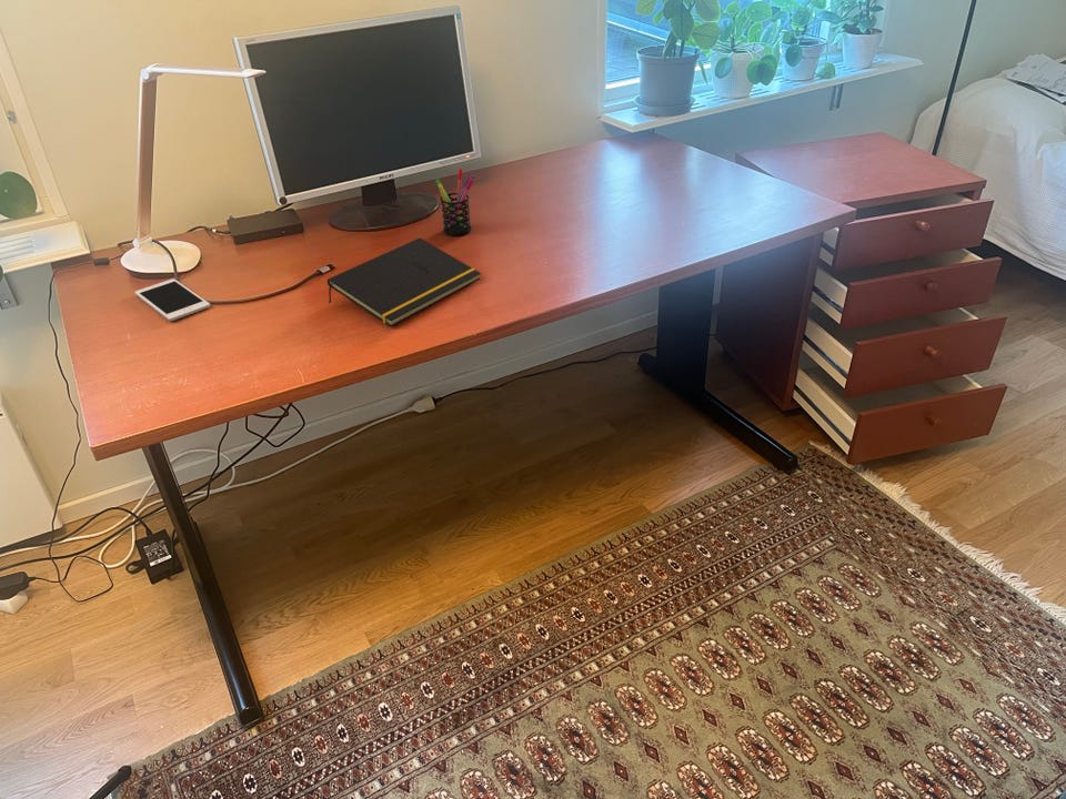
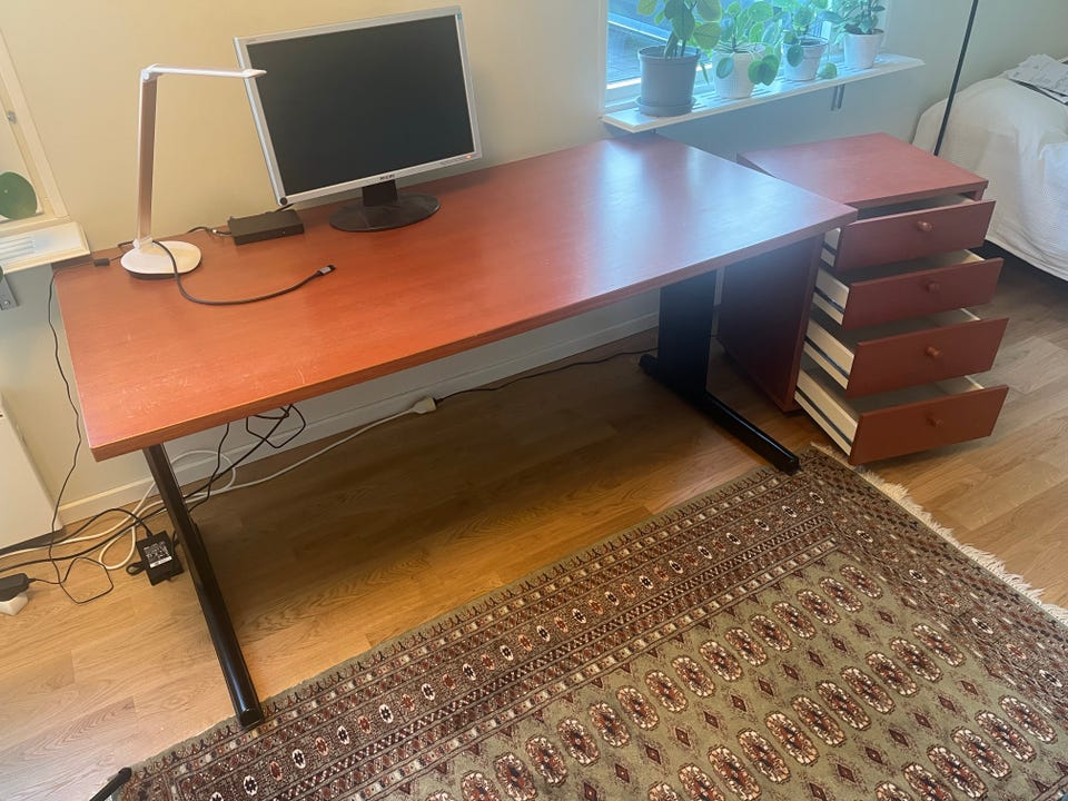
- pen holder [434,168,475,236]
- notepad [326,236,482,327]
- cell phone [134,279,211,322]
